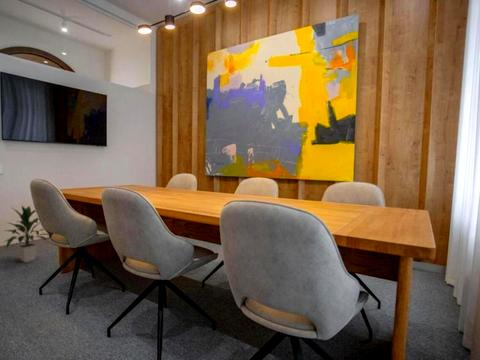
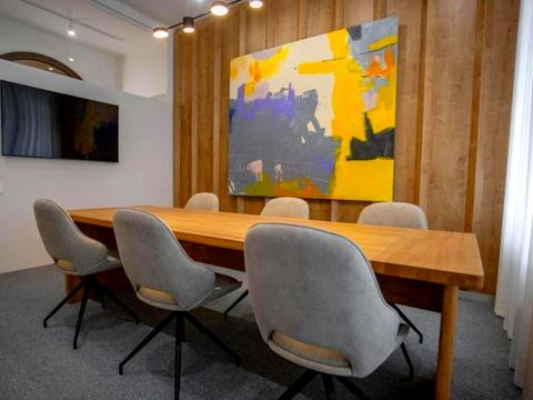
- indoor plant [3,205,49,263]
